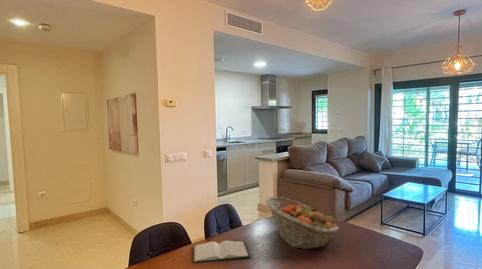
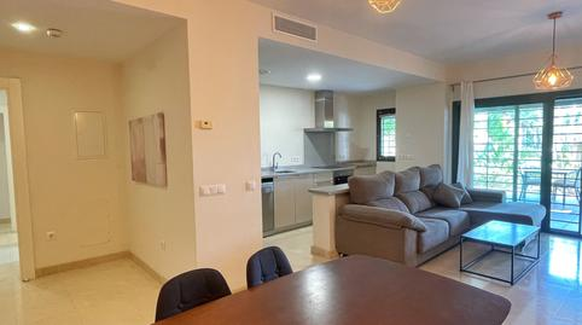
- hardback book [192,239,251,264]
- fruit basket [265,196,340,250]
